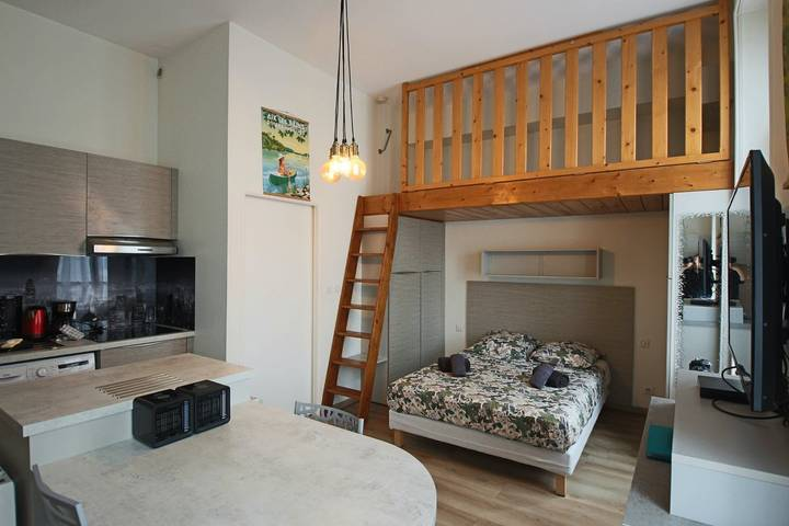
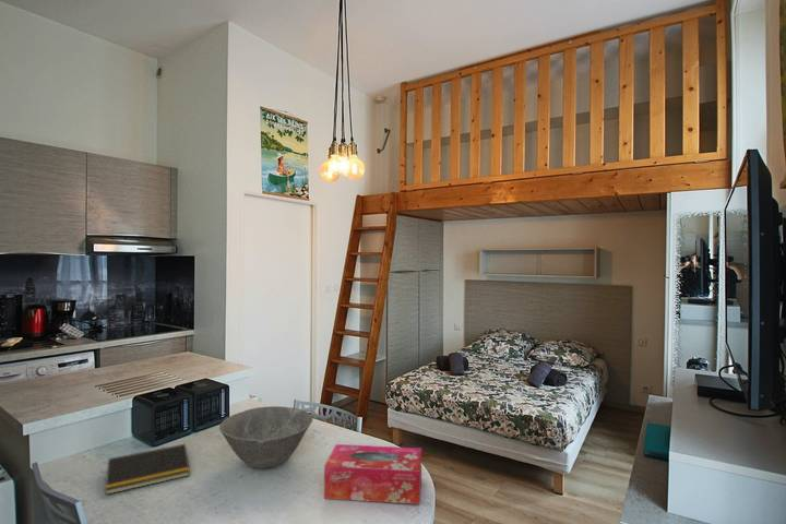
+ bowl [218,405,313,469]
+ tissue box [323,443,422,505]
+ notepad [105,443,191,496]
